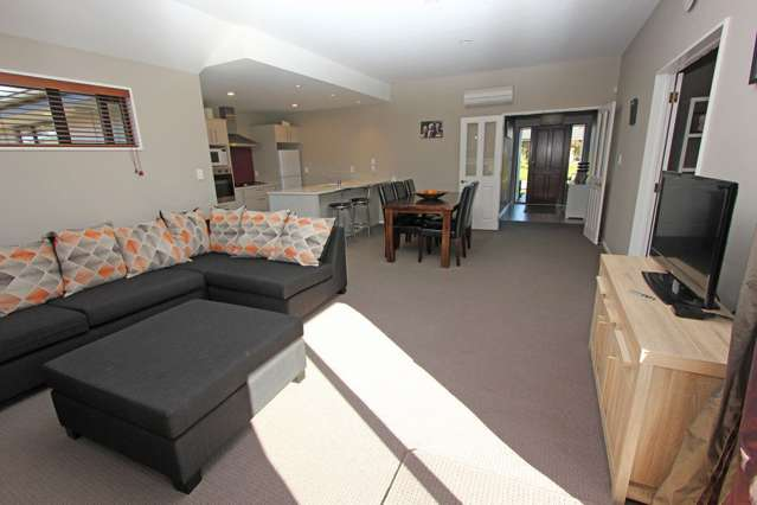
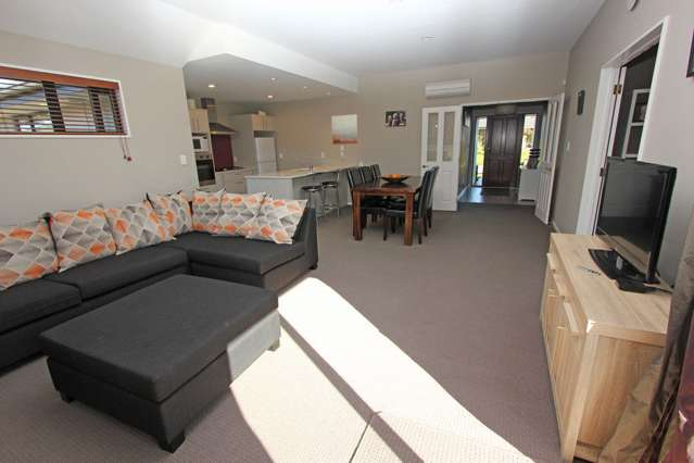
+ wall art [330,113,358,146]
